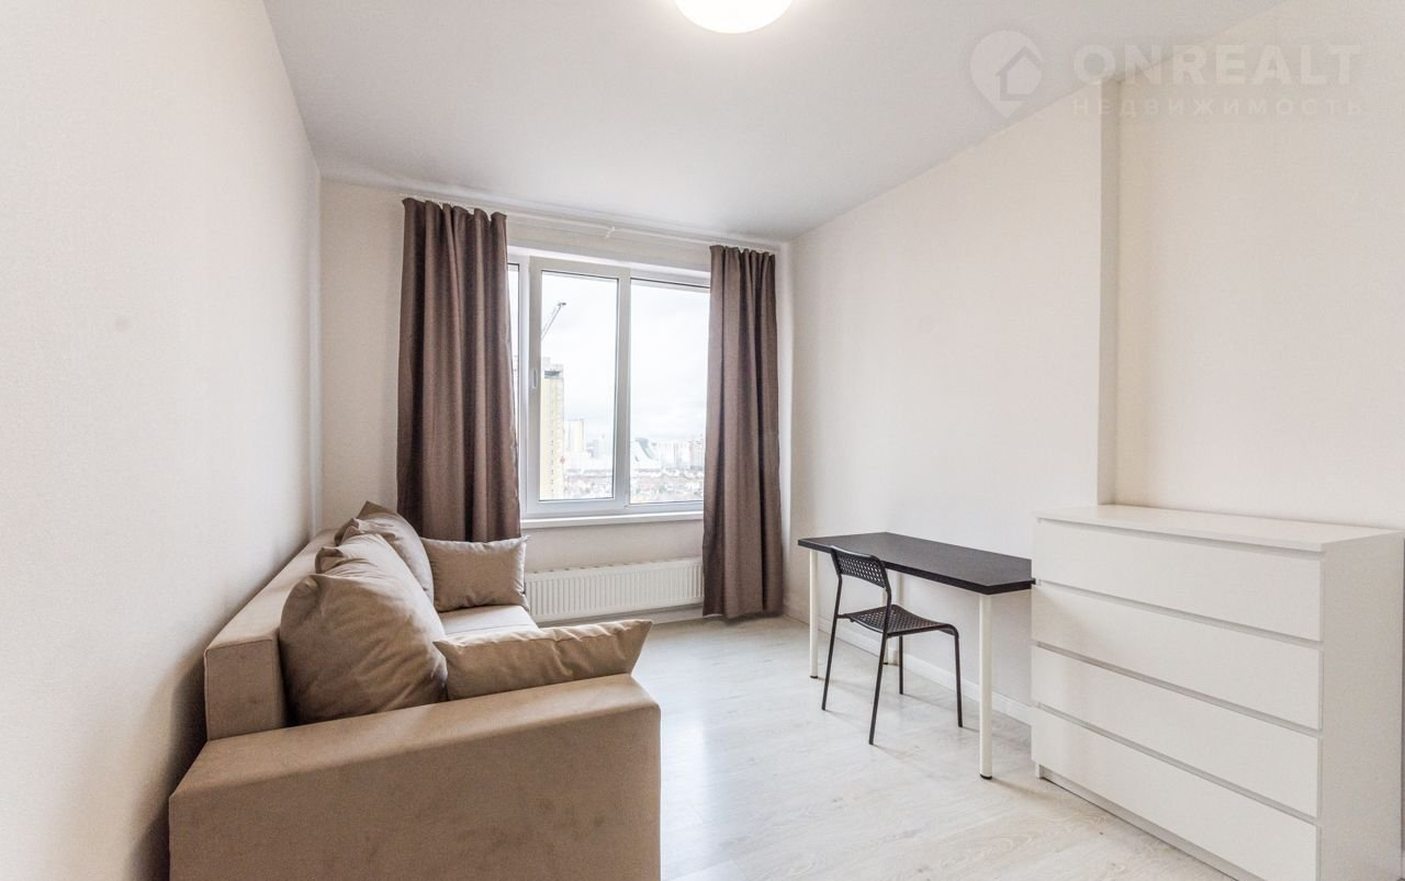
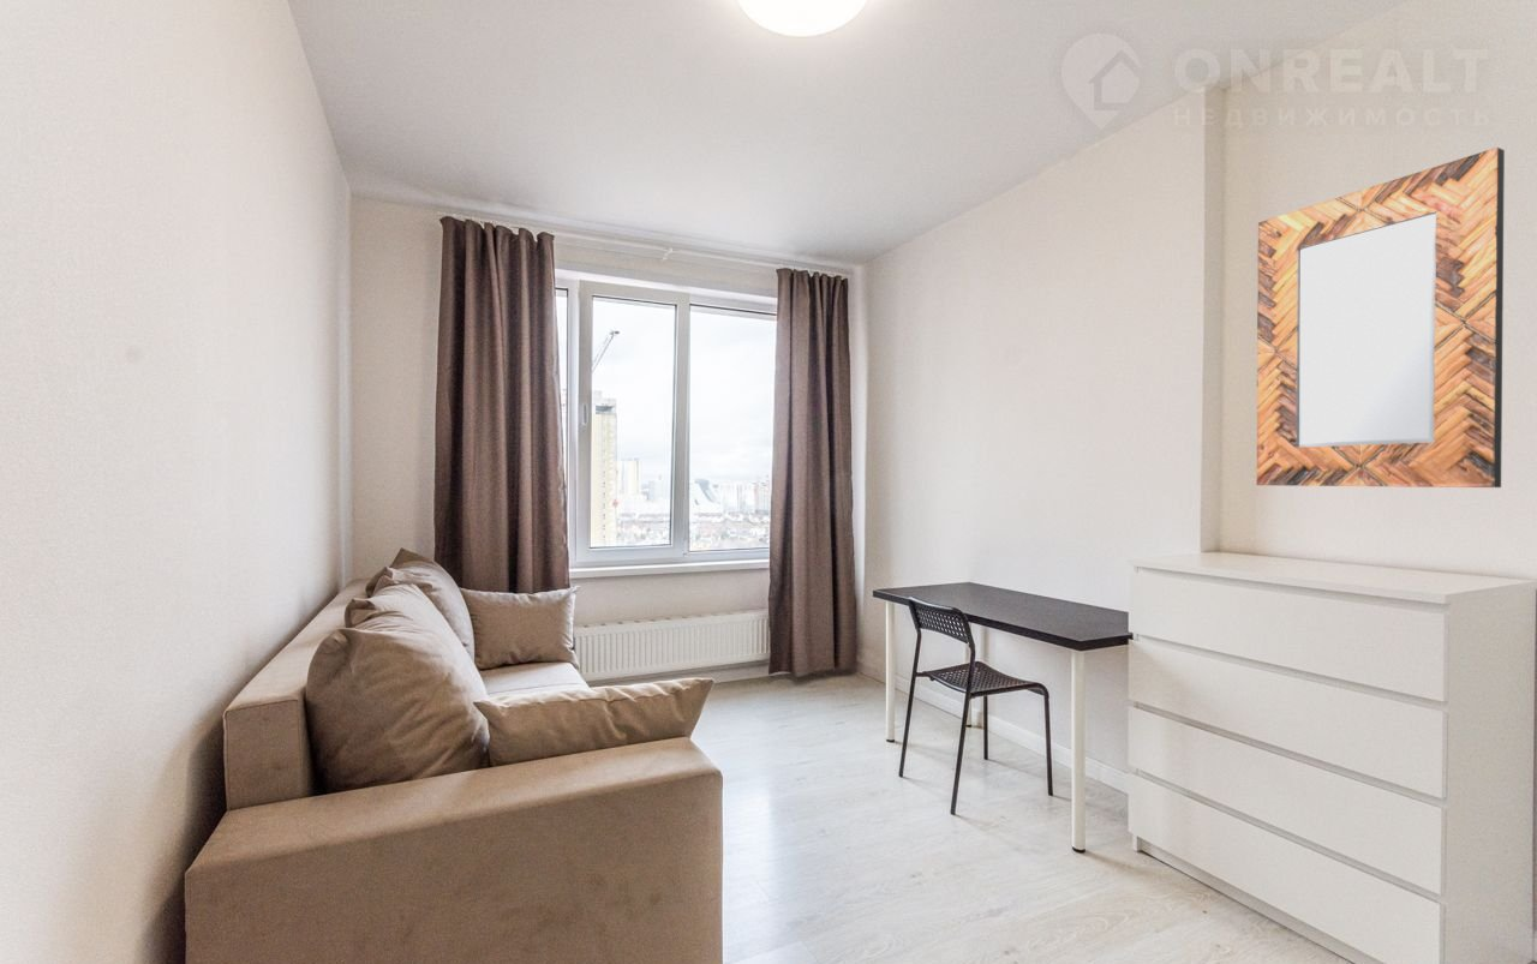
+ home mirror [1256,146,1506,489]
